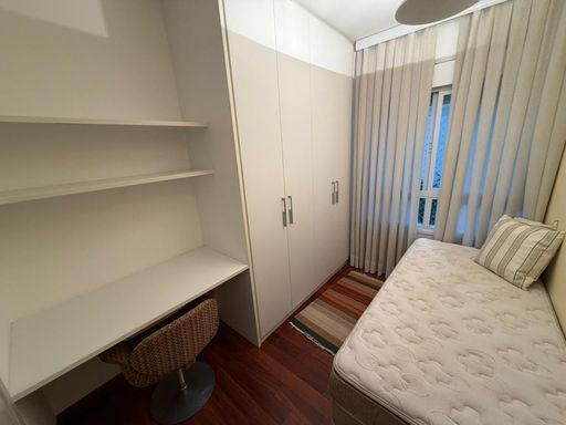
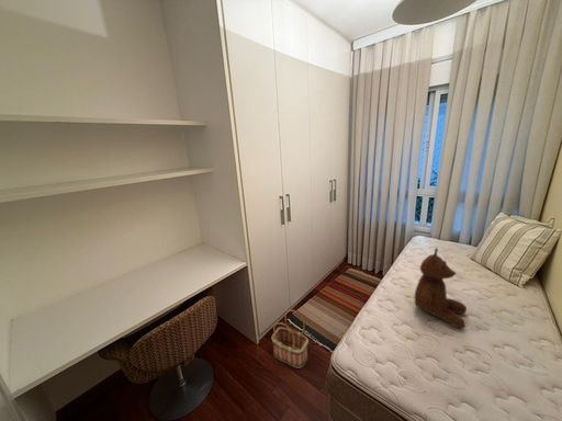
+ teddy bear [413,247,468,330]
+ basket [271,309,310,369]
